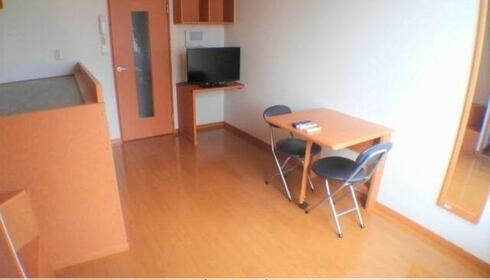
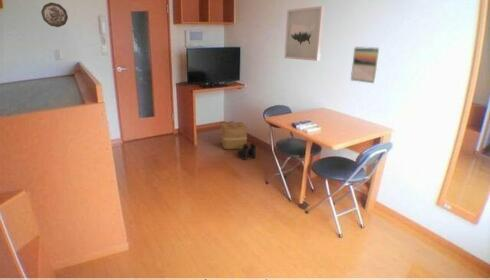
+ boots [236,142,257,160]
+ cardboard box [220,120,248,150]
+ calendar [350,45,381,84]
+ decorative plate [40,2,69,28]
+ wall art [283,5,326,62]
